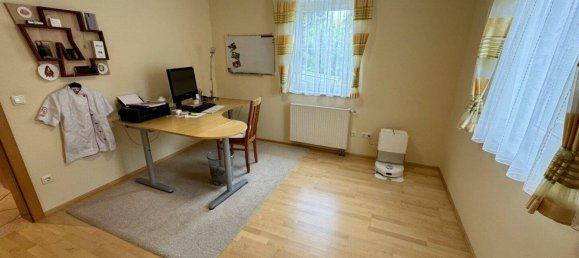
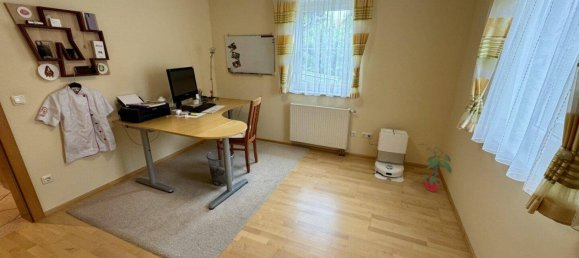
+ potted plant [418,143,453,193]
